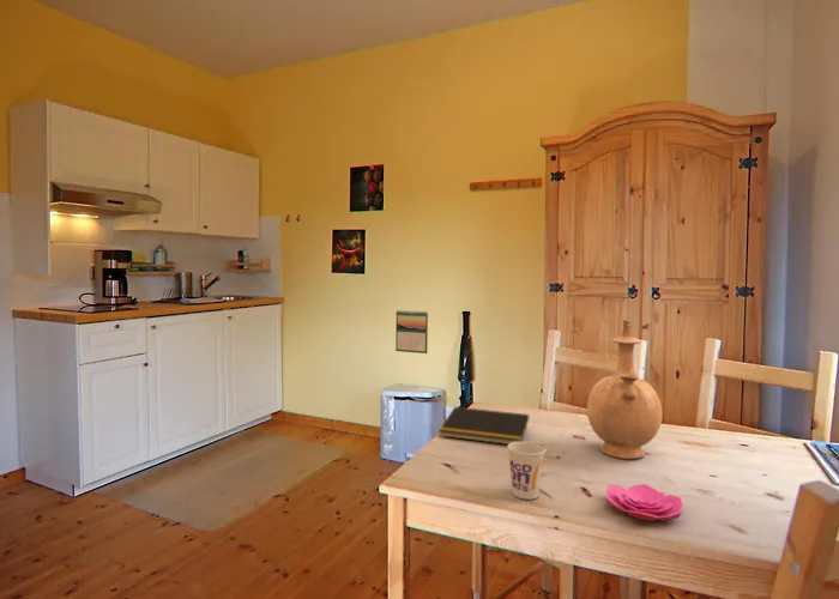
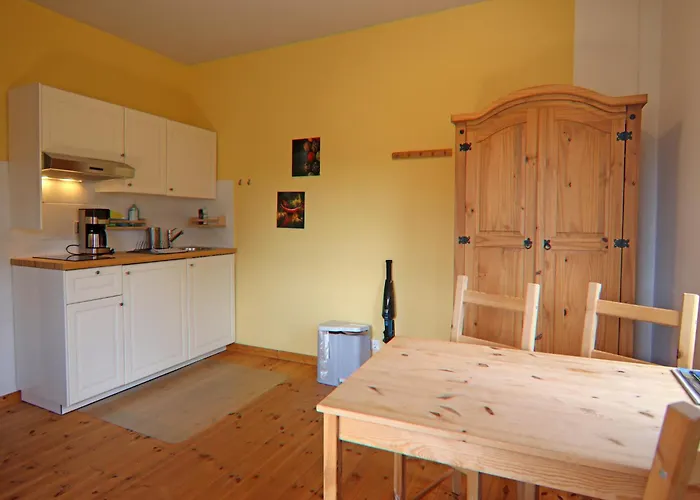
- flower [604,483,684,522]
- vase [586,317,663,460]
- notepad [437,406,530,446]
- calendar [394,309,429,355]
- cup [506,441,547,501]
